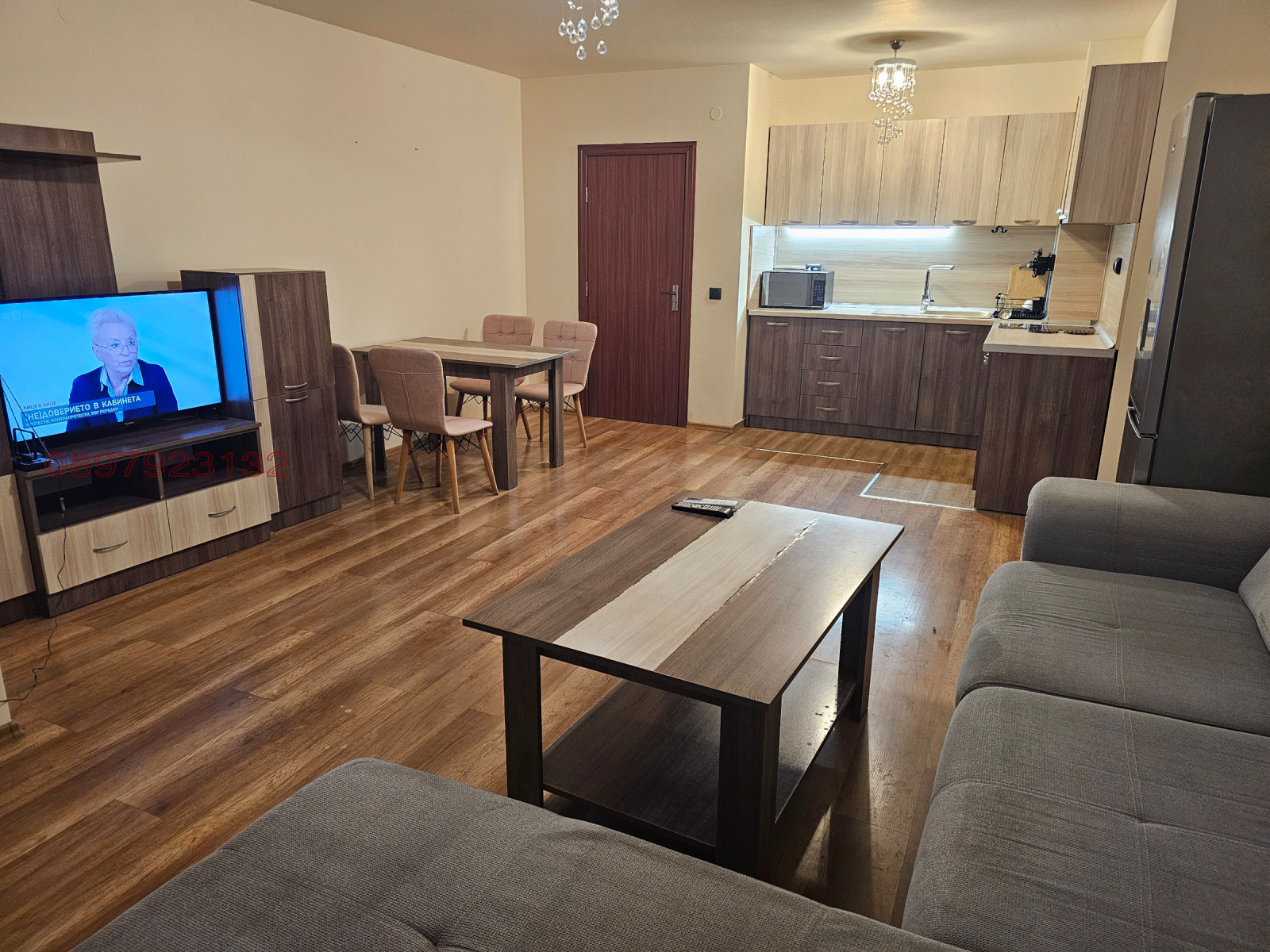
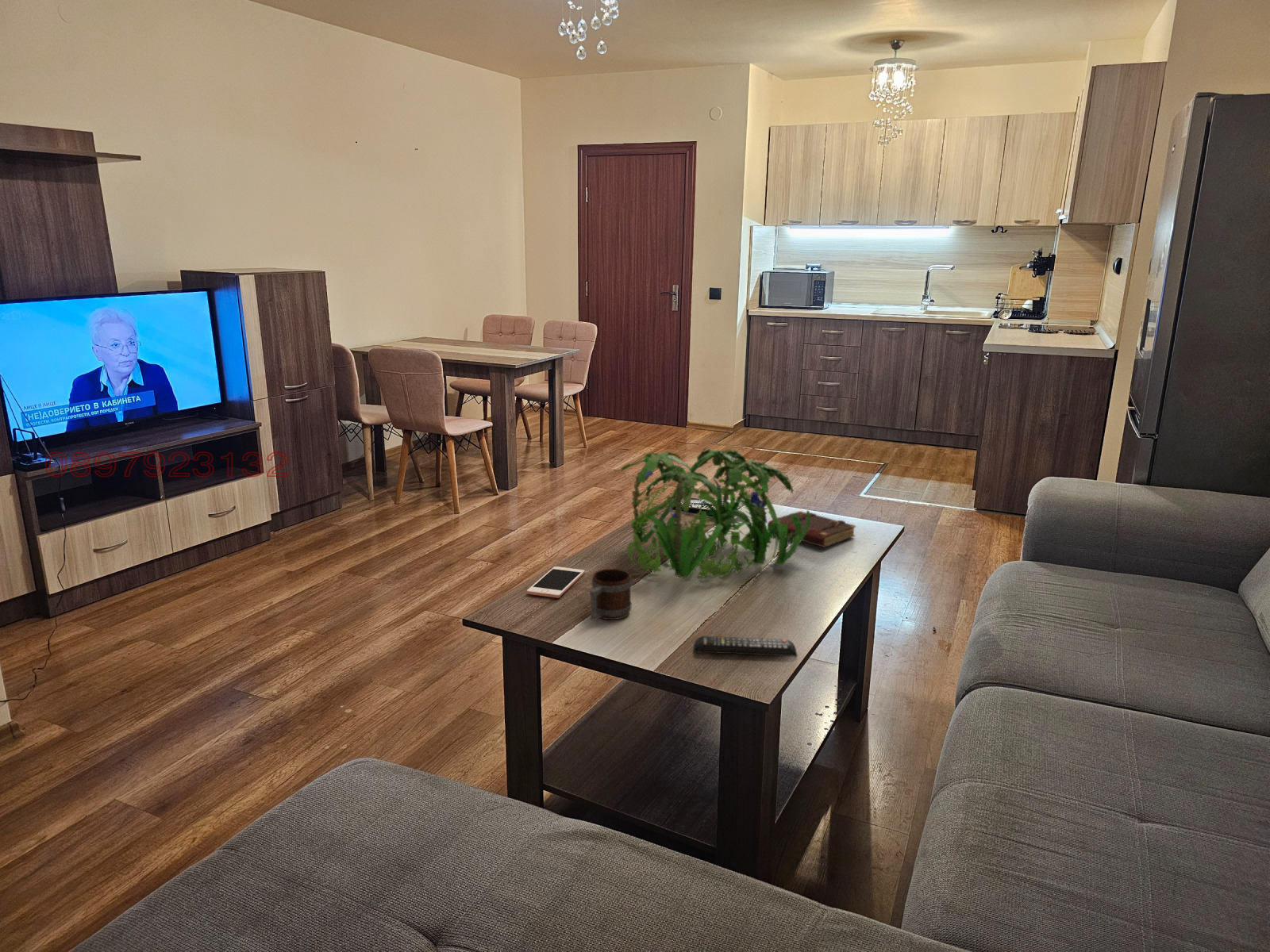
+ cell phone [526,566,586,599]
+ book [767,510,856,548]
+ plant [618,447,810,578]
+ remote control [693,635,799,658]
+ mug [589,568,633,621]
